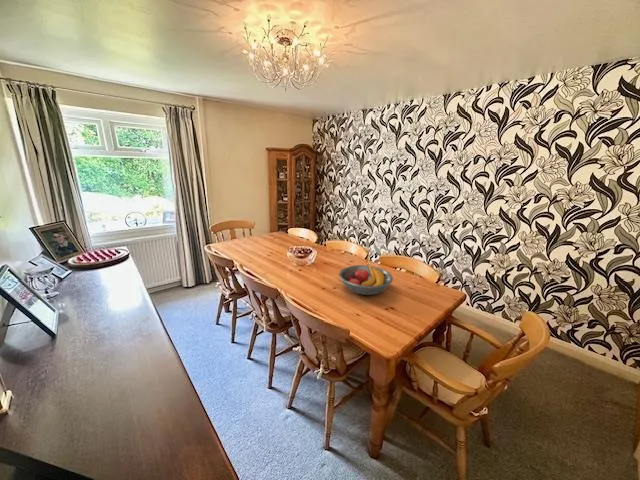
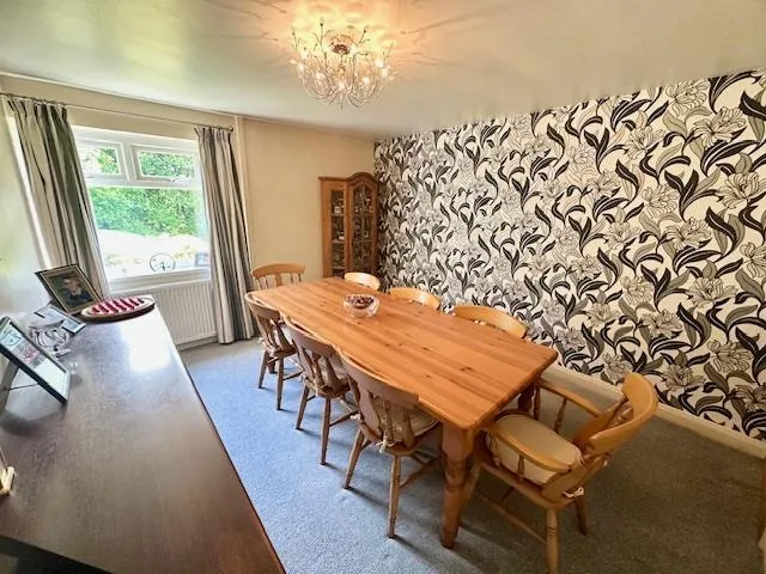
- fruit bowl [338,263,394,296]
